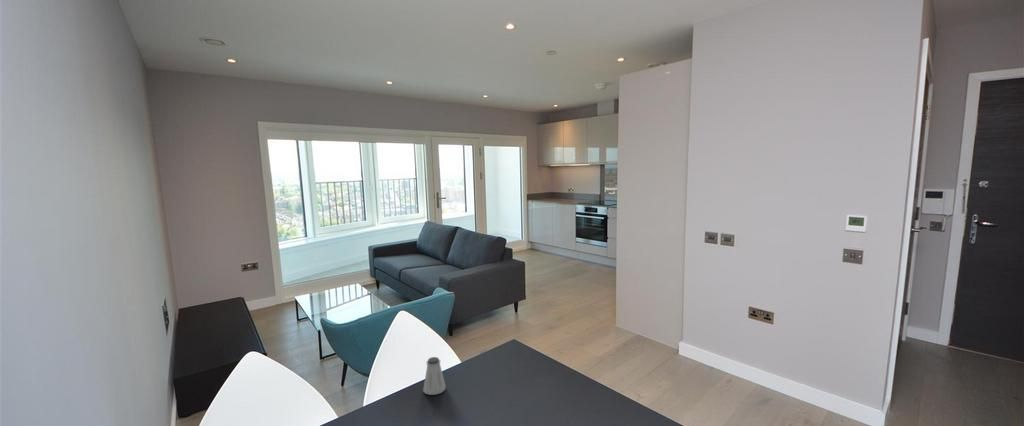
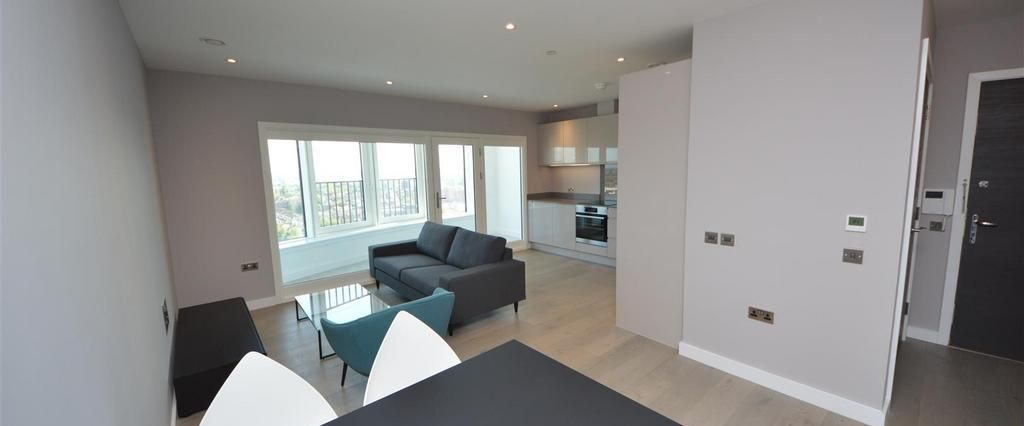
- saltshaker [422,356,447,396]
